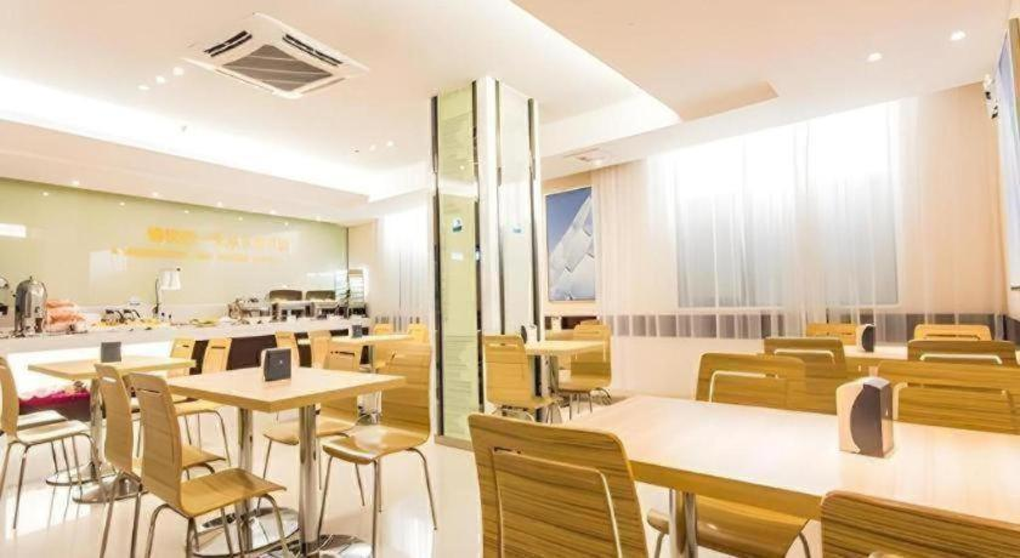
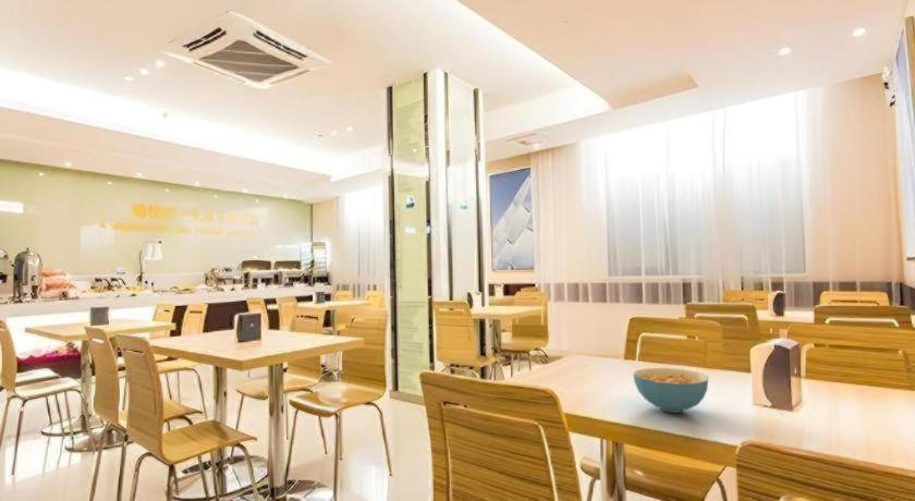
+ cereal bowl [632,367,709,414]
